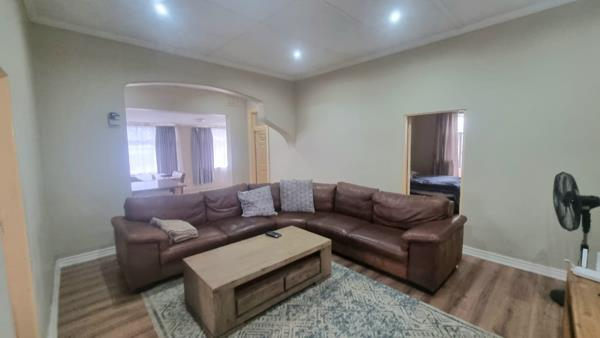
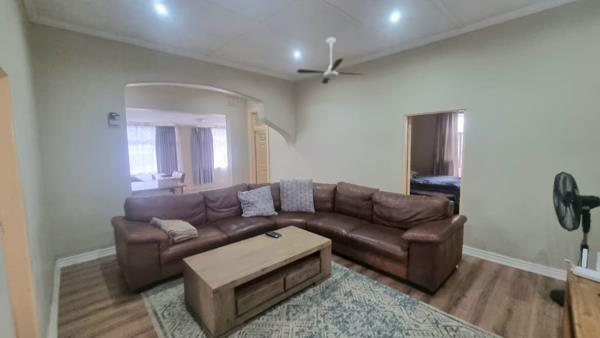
+ ceiling fan [296,36,364,85]
